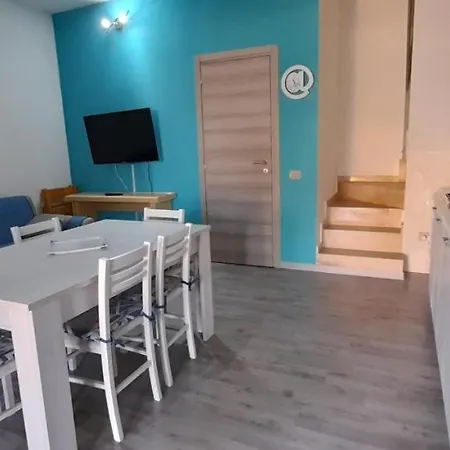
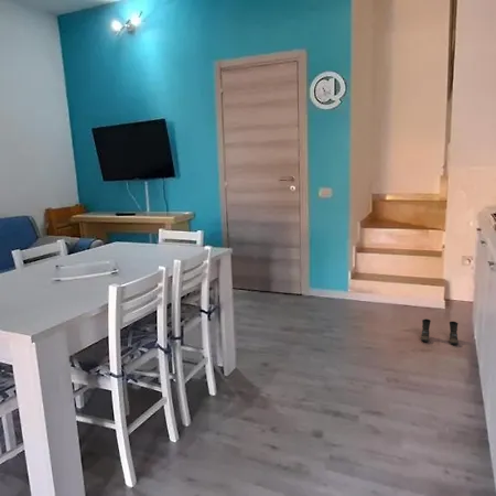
+ boots [420,317,460,346]
